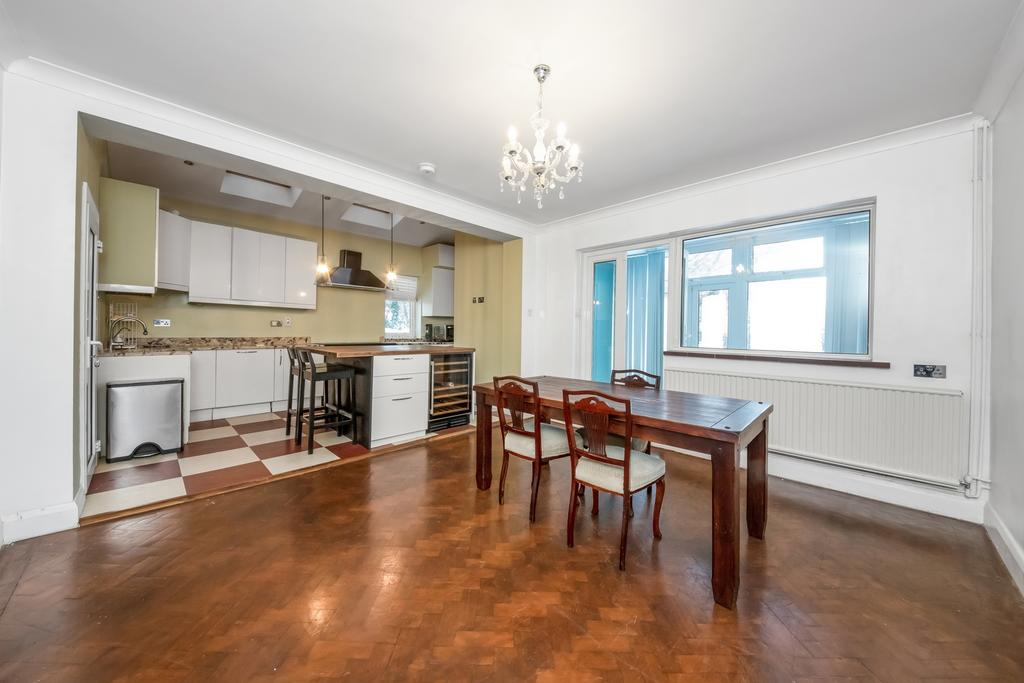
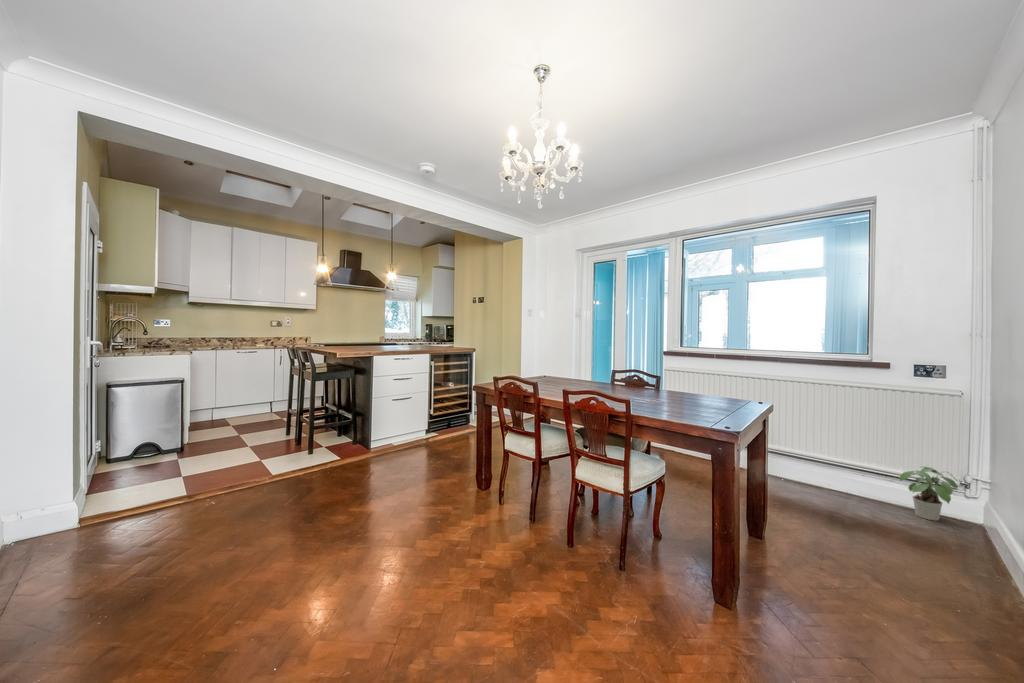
+ potted plant [898,465,959,522]
